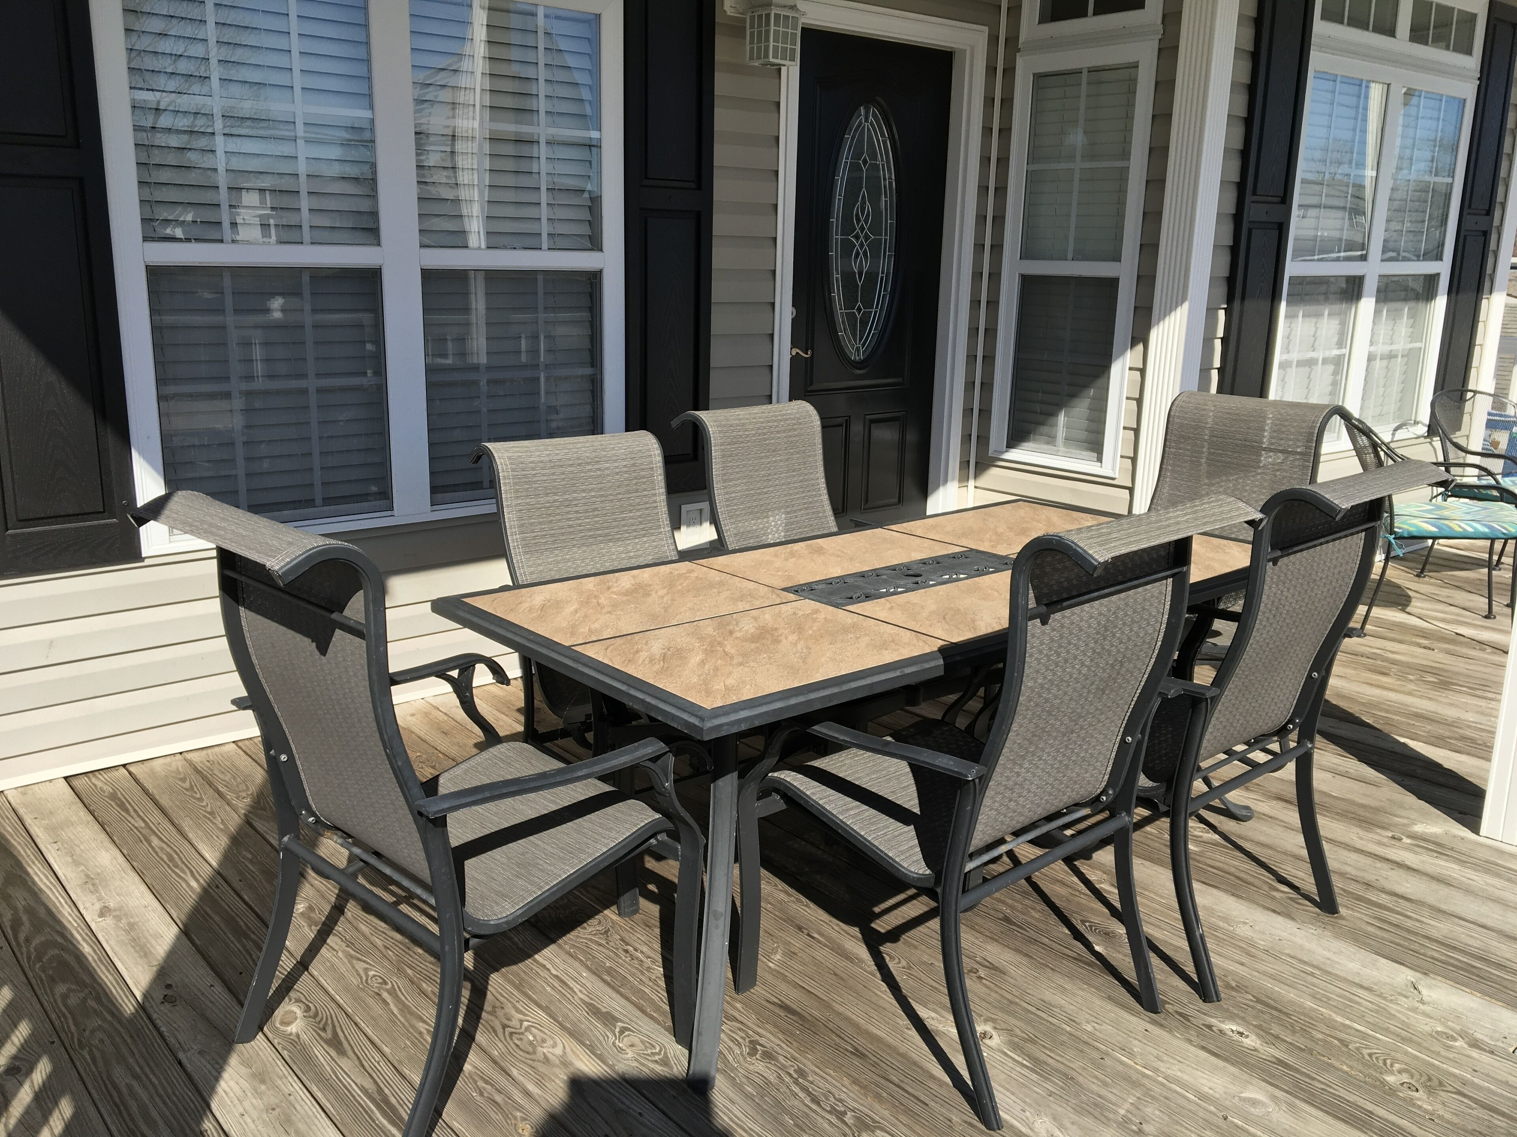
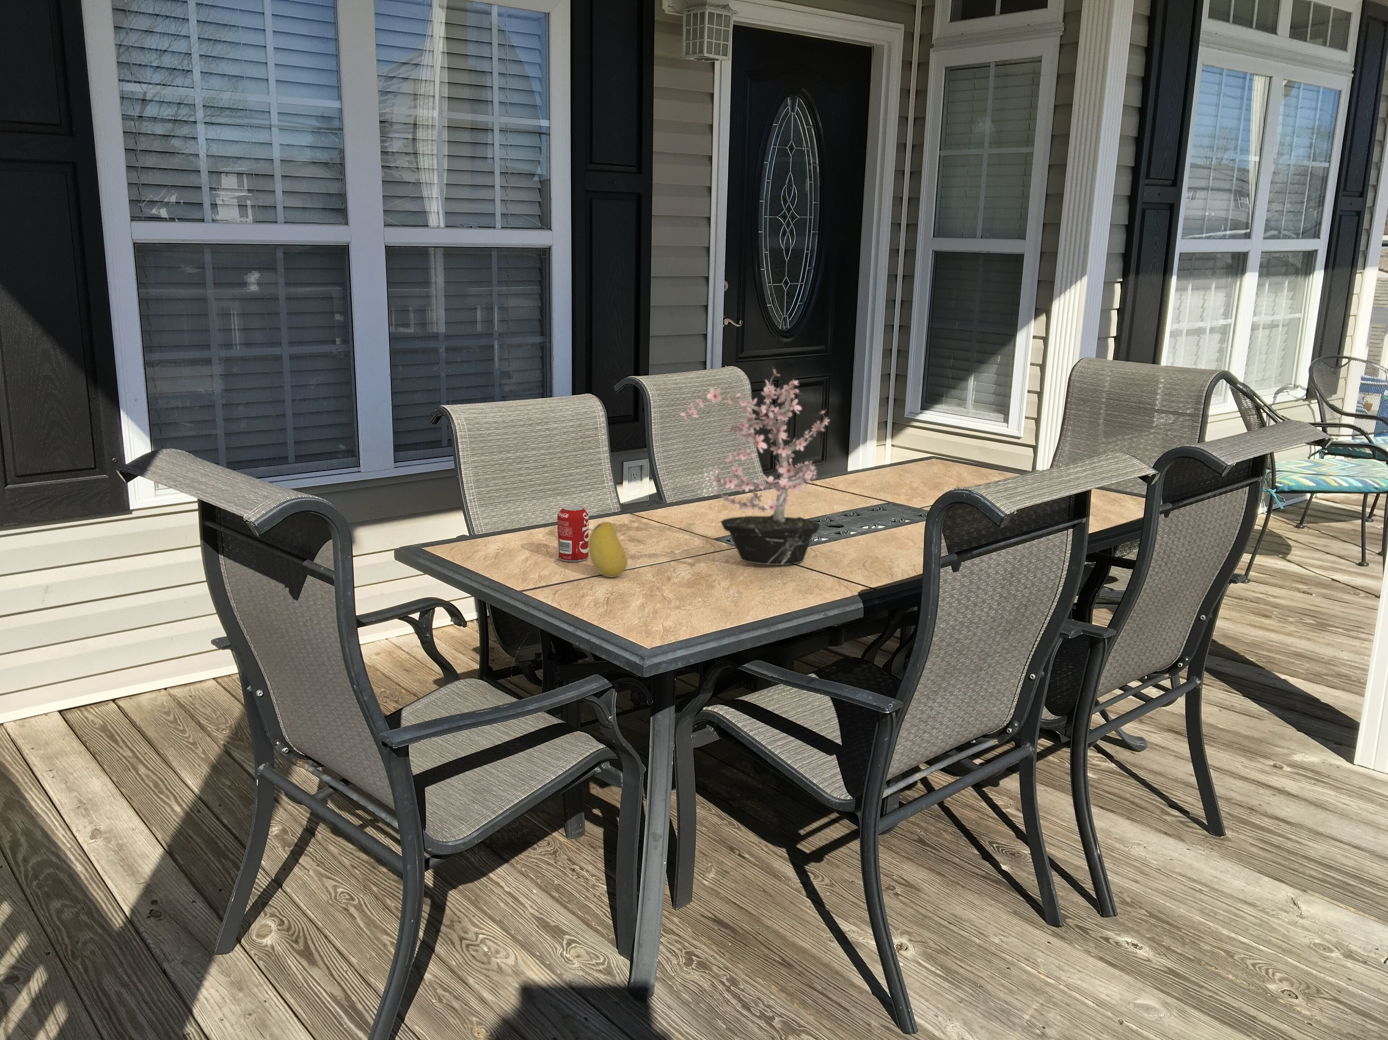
+ beverage can [557,505,589,563]
+ potted plant [680,366,830,565]
+ fruit [588,521,627,578]
